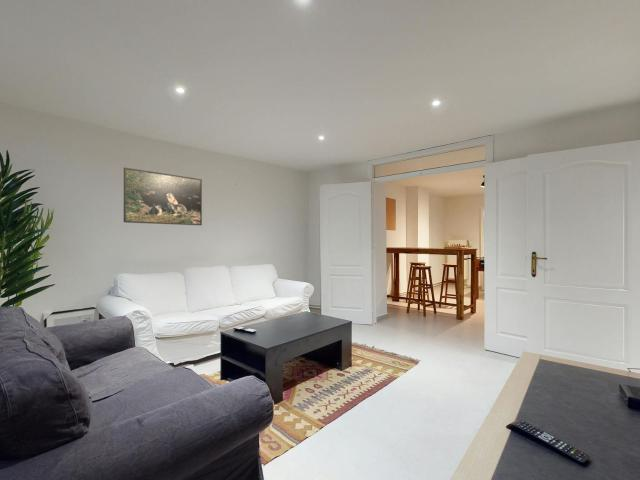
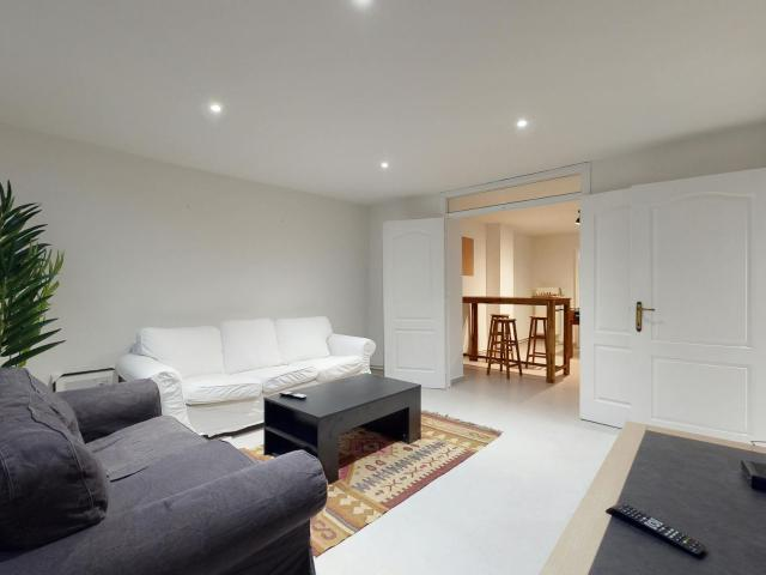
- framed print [123,167,203,226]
